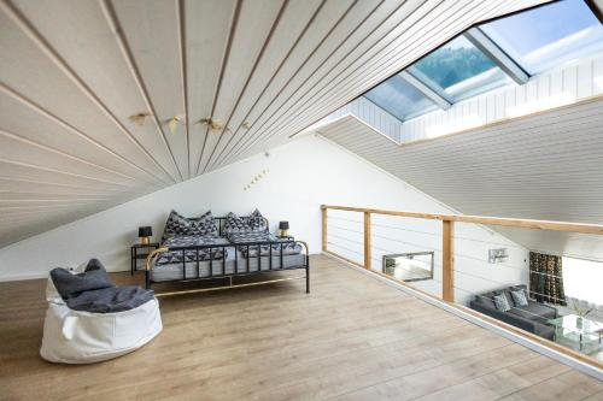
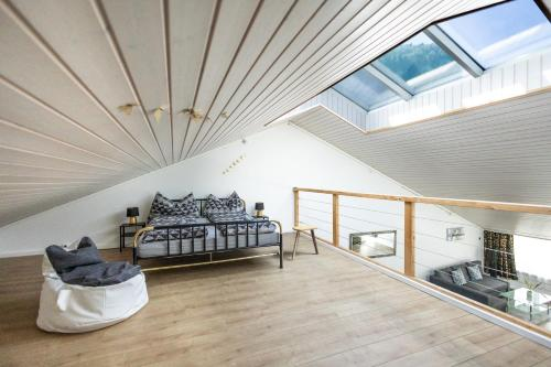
+ stool [291,225,320,260]
